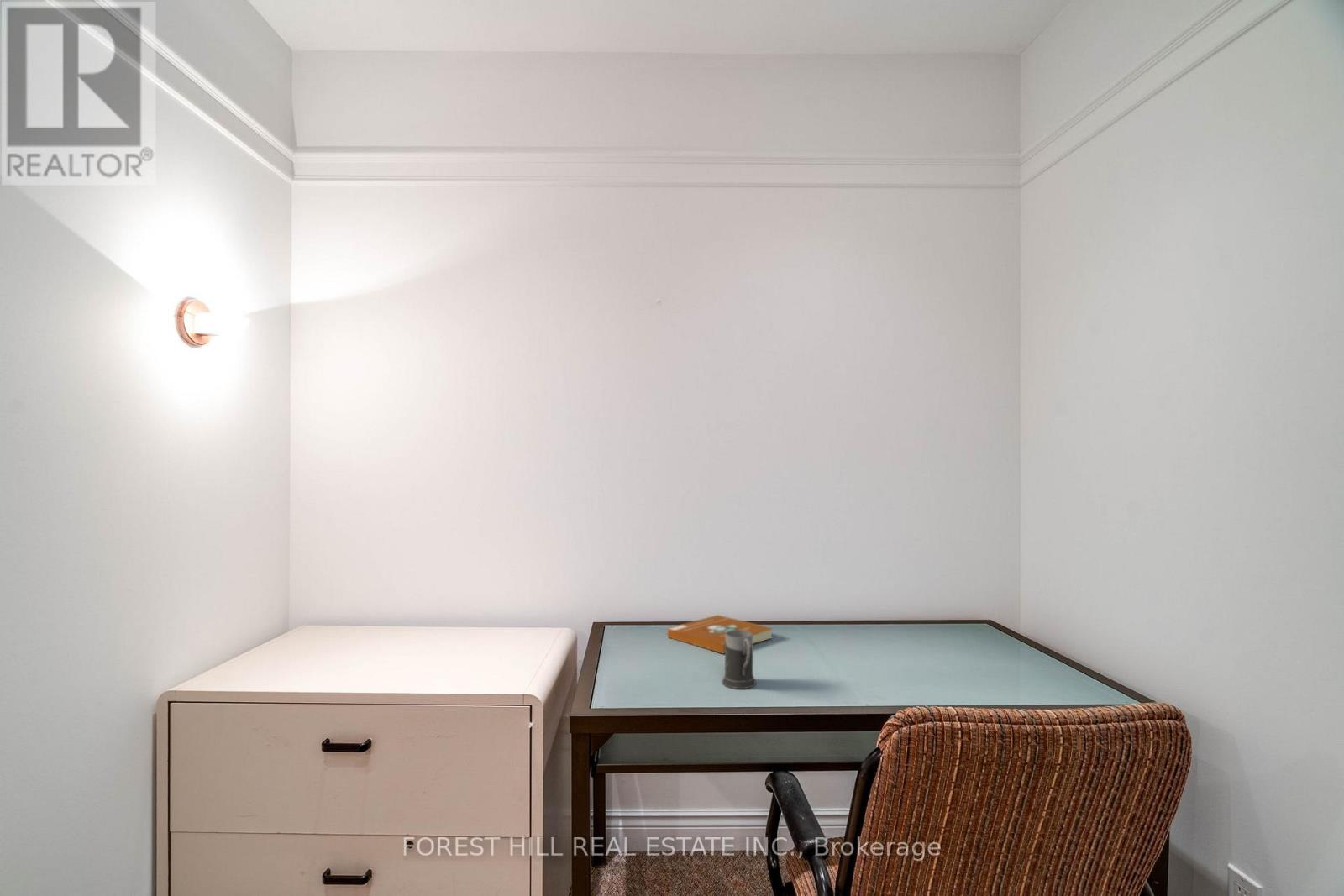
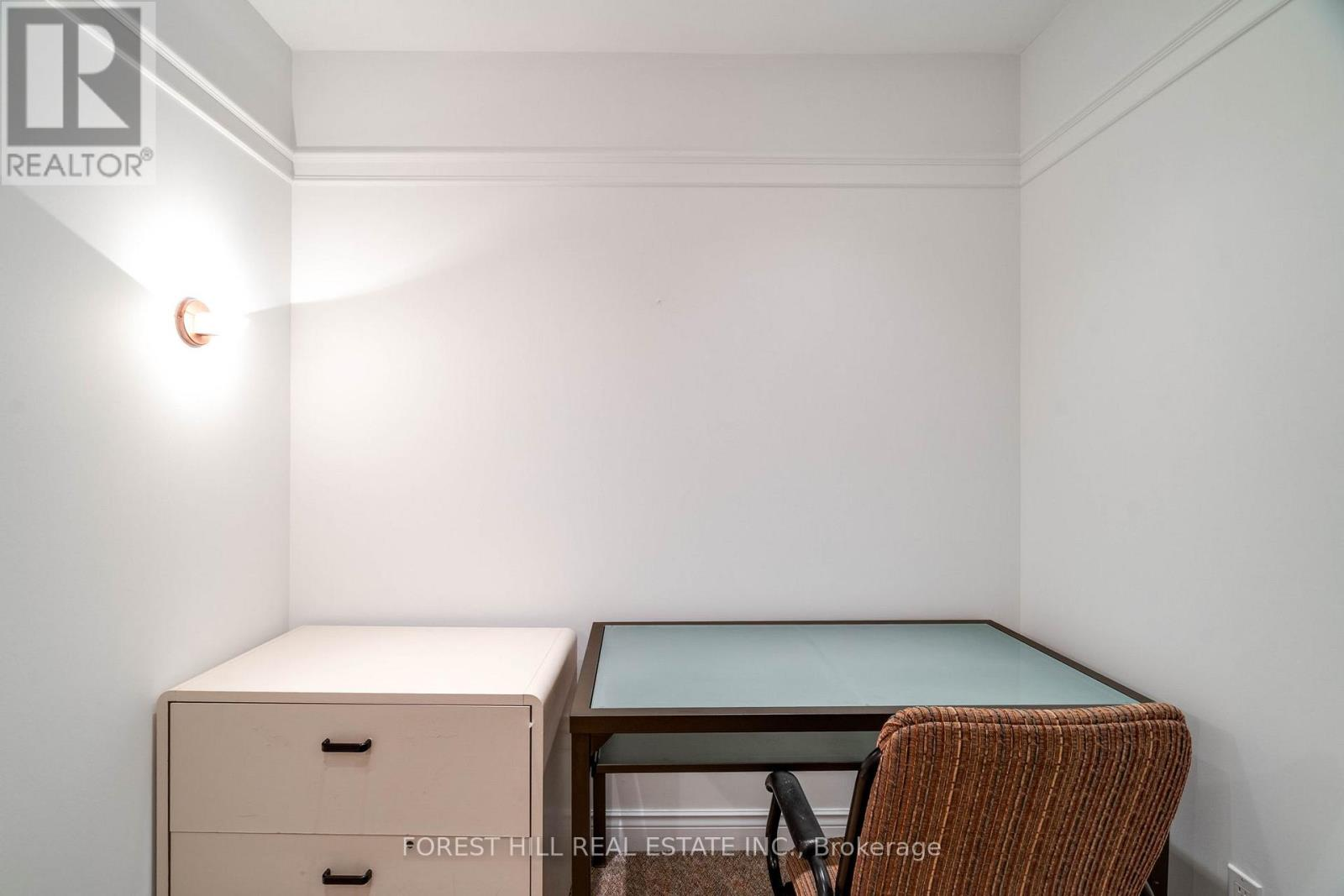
- mug [722,630,757,689]
- book [667,614,774,655]
